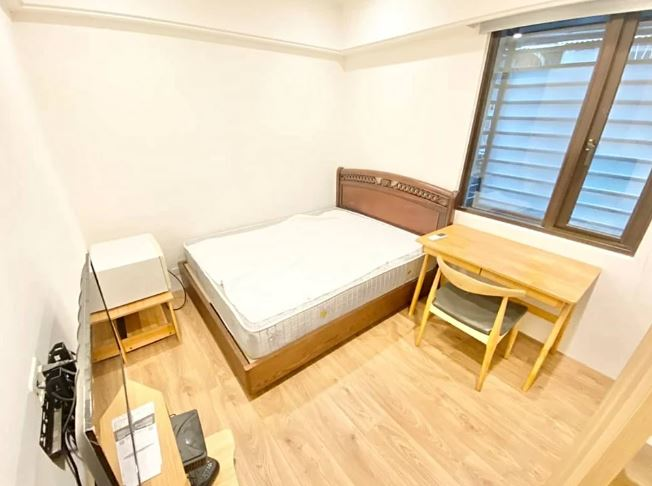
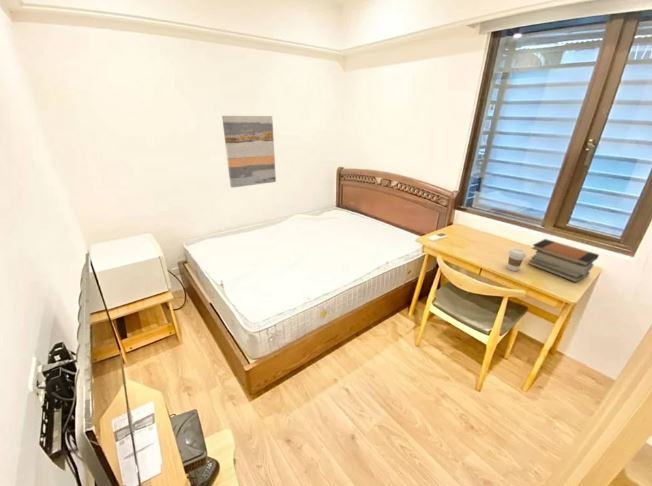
+ coffee cup [506,248,527,272]
+ wall art [221,115,277,189]
+ book stack [527,238,600,283]
